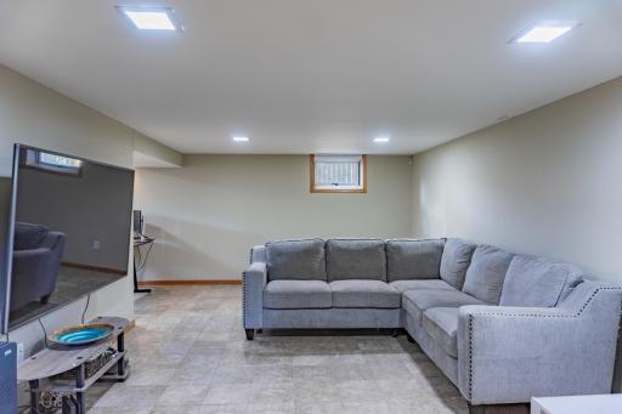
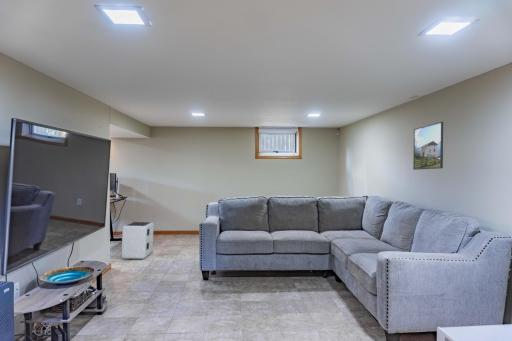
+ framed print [412,121,444,171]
+ air purifier [120,221,155,260]
